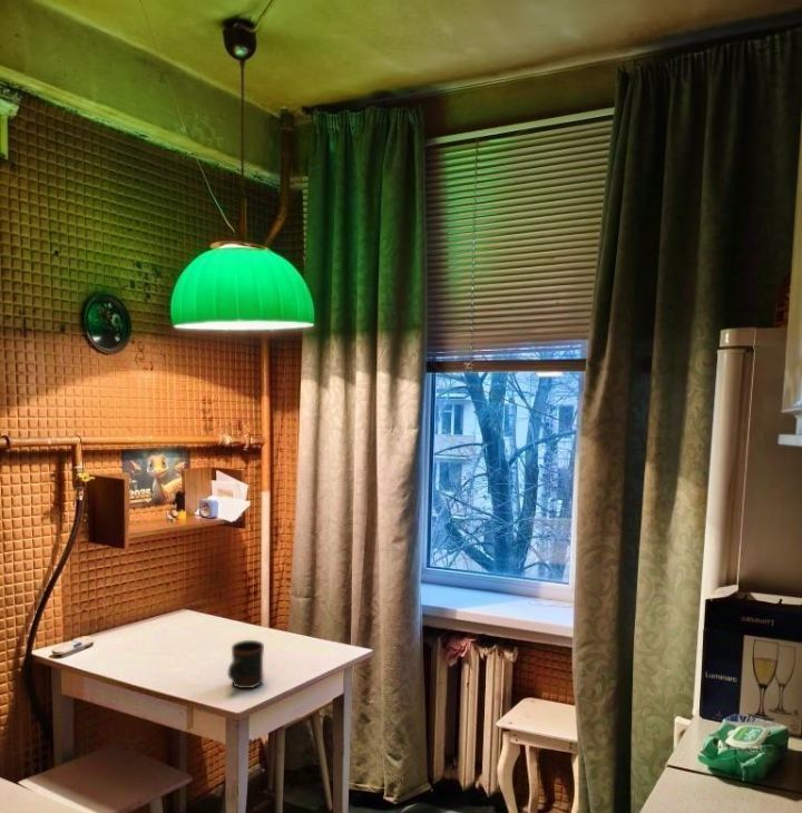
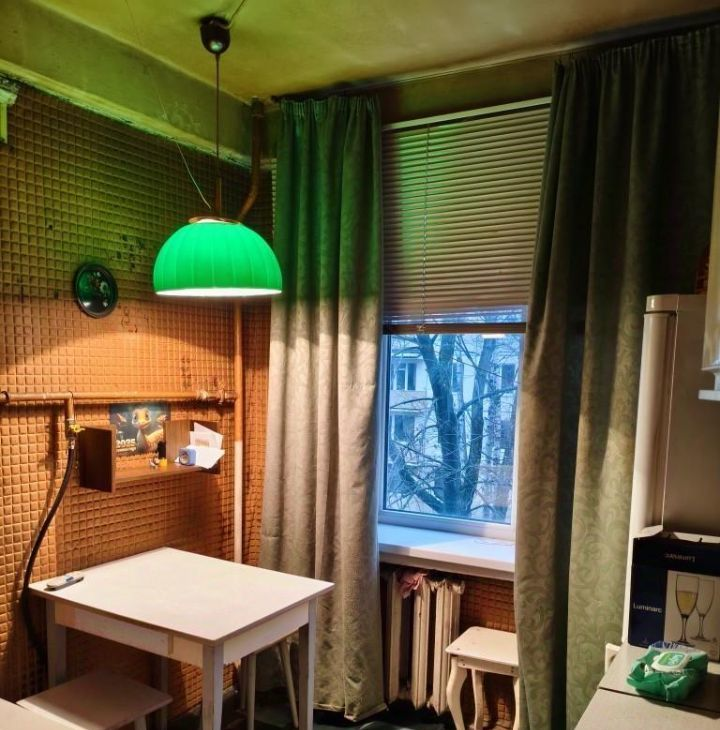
- mug [227,639,265,689]
